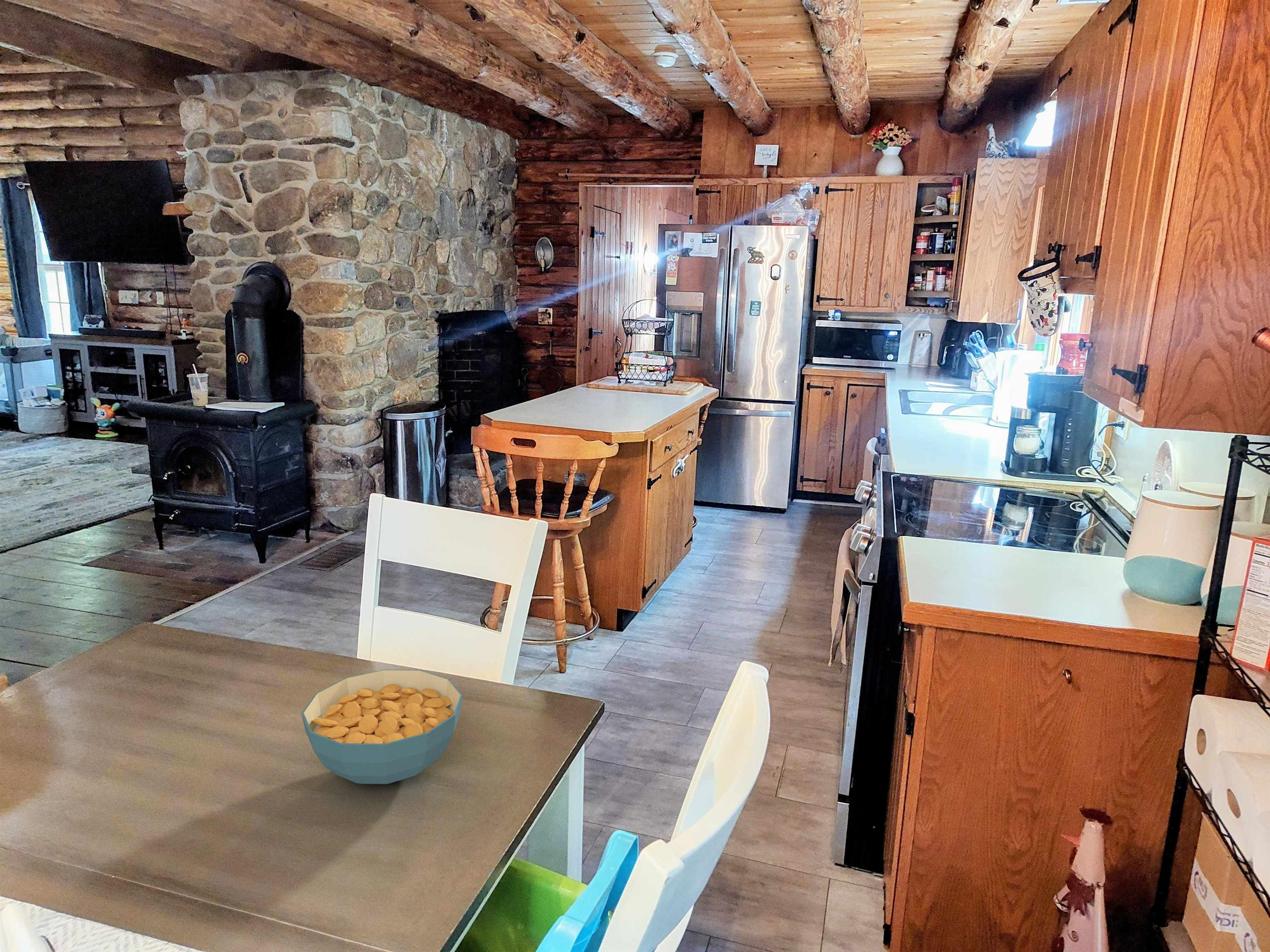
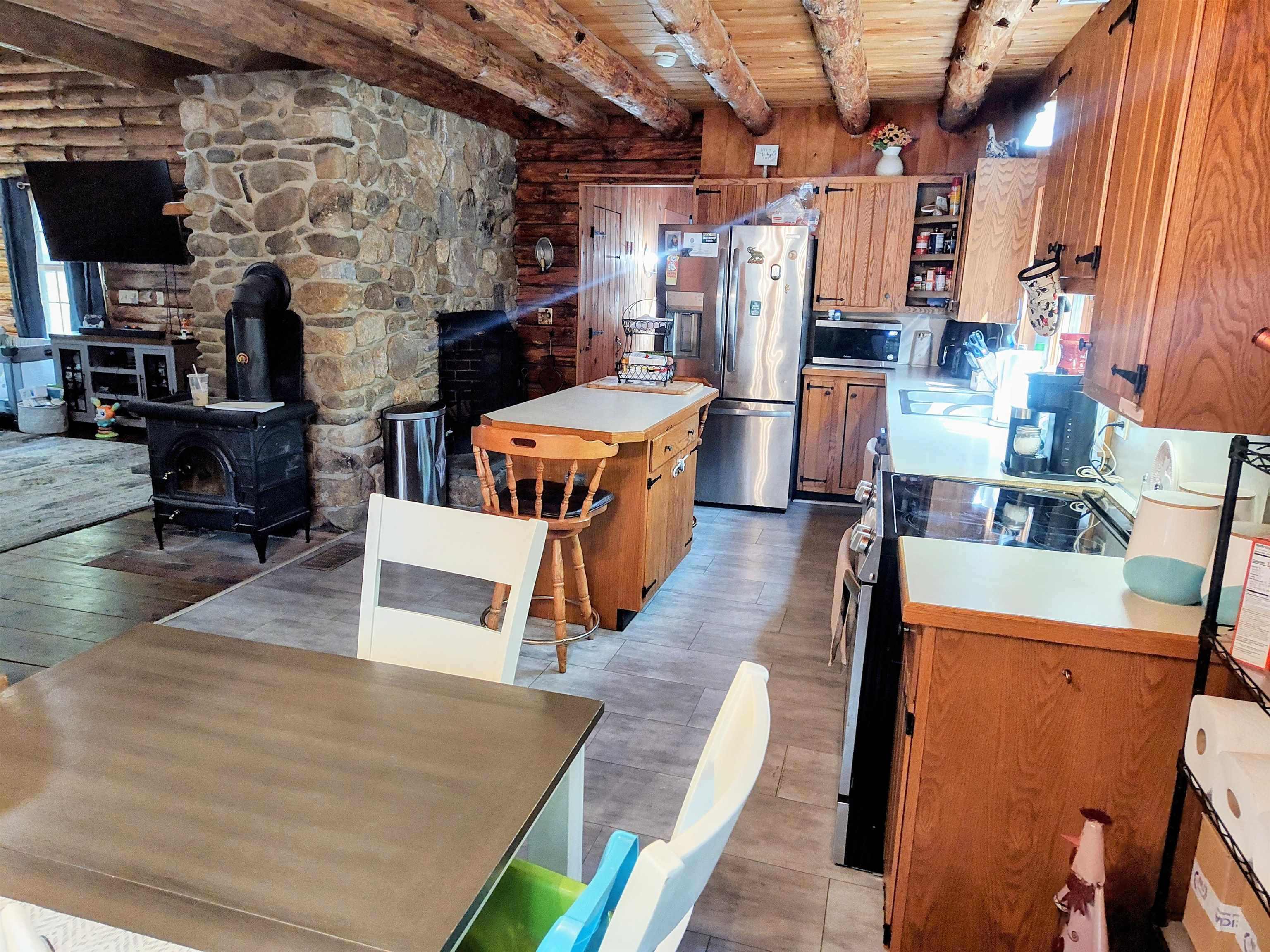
- cereal bowl [301,669,463,785]
